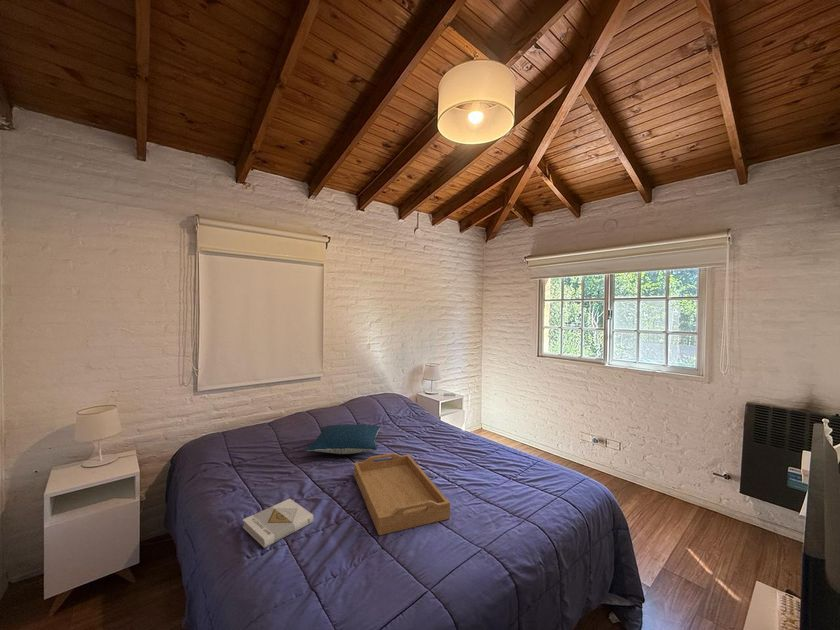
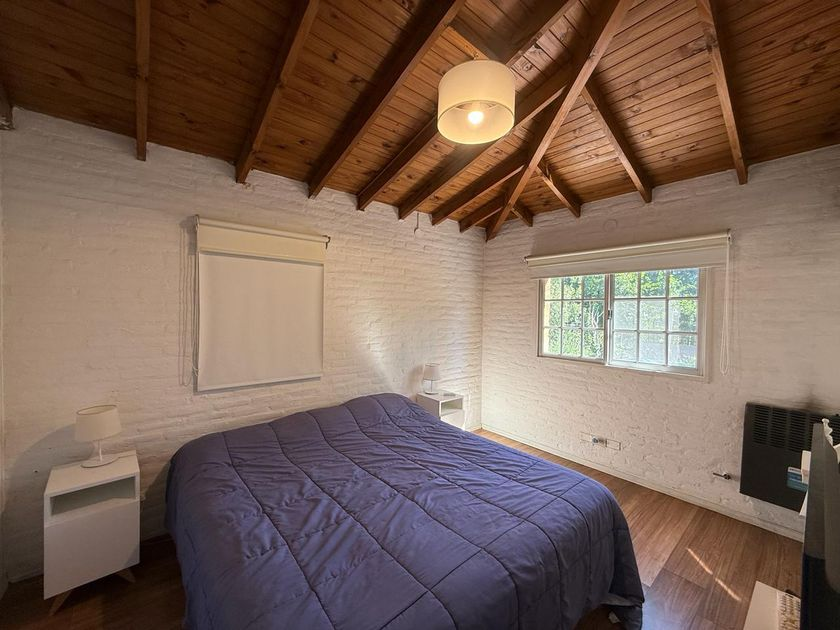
- book [242,498,314,549]
- pillow [304,423,381,455]
- serving tray [353,452,451,536]
